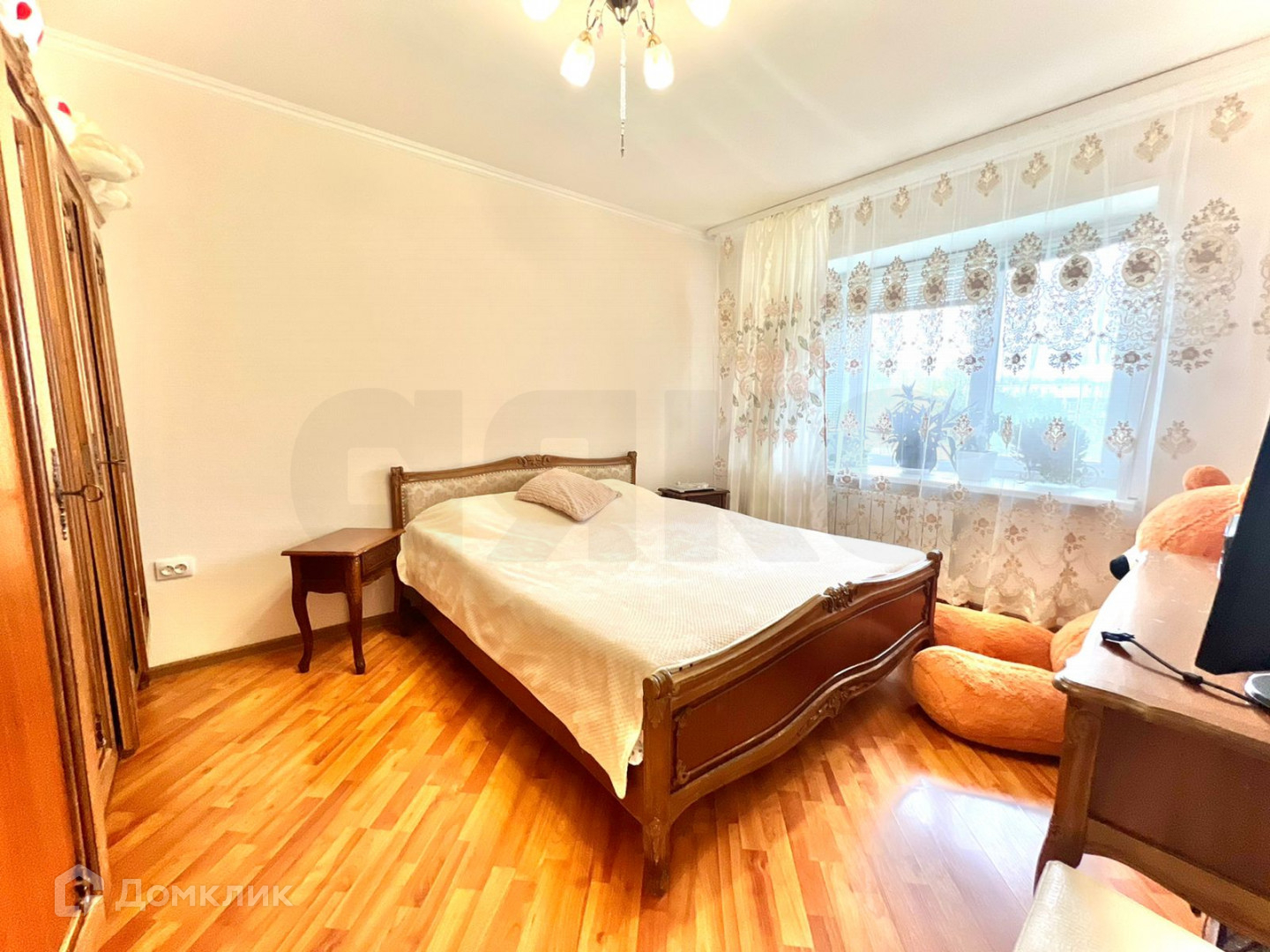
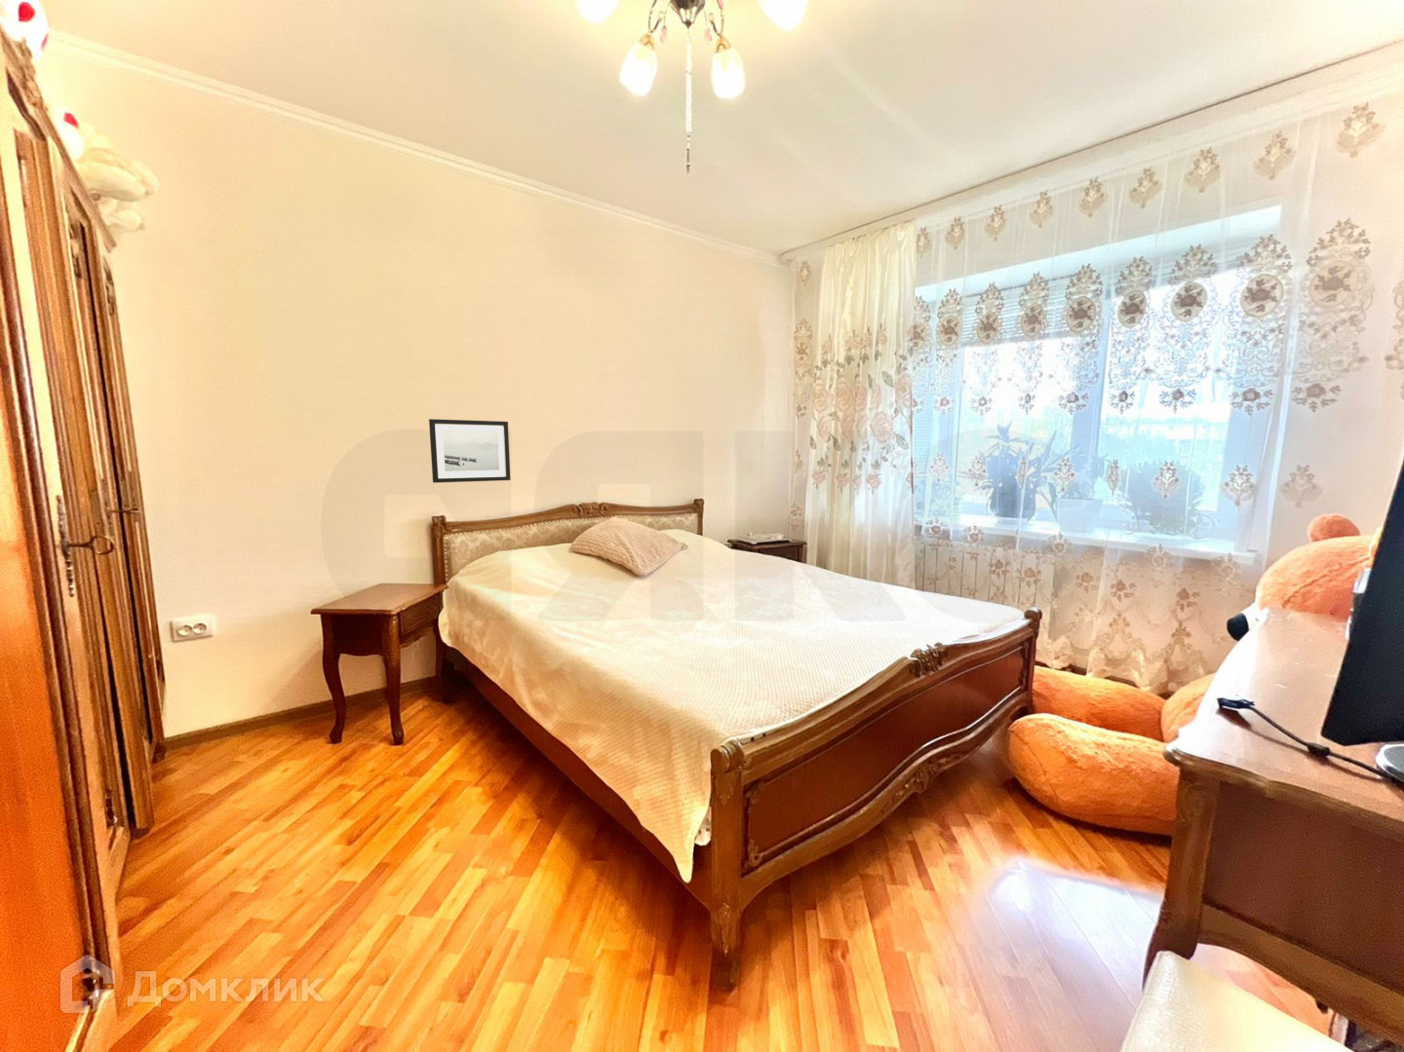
+ wall art [428,418,512,484]
